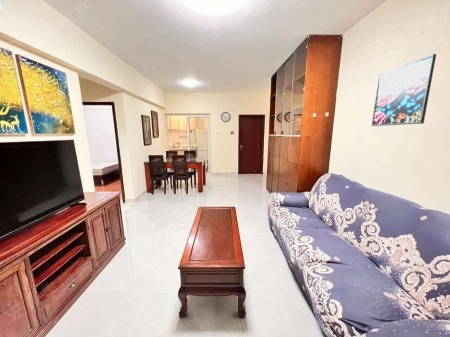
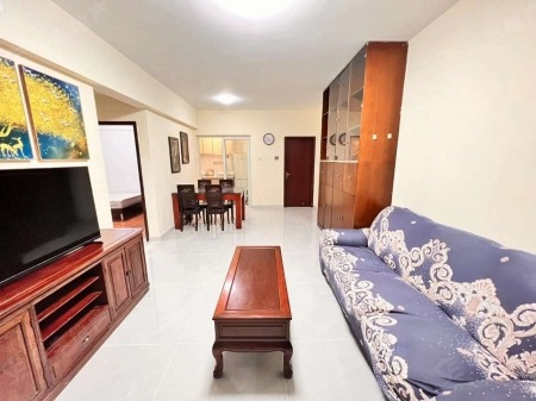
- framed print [371,53,437,127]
